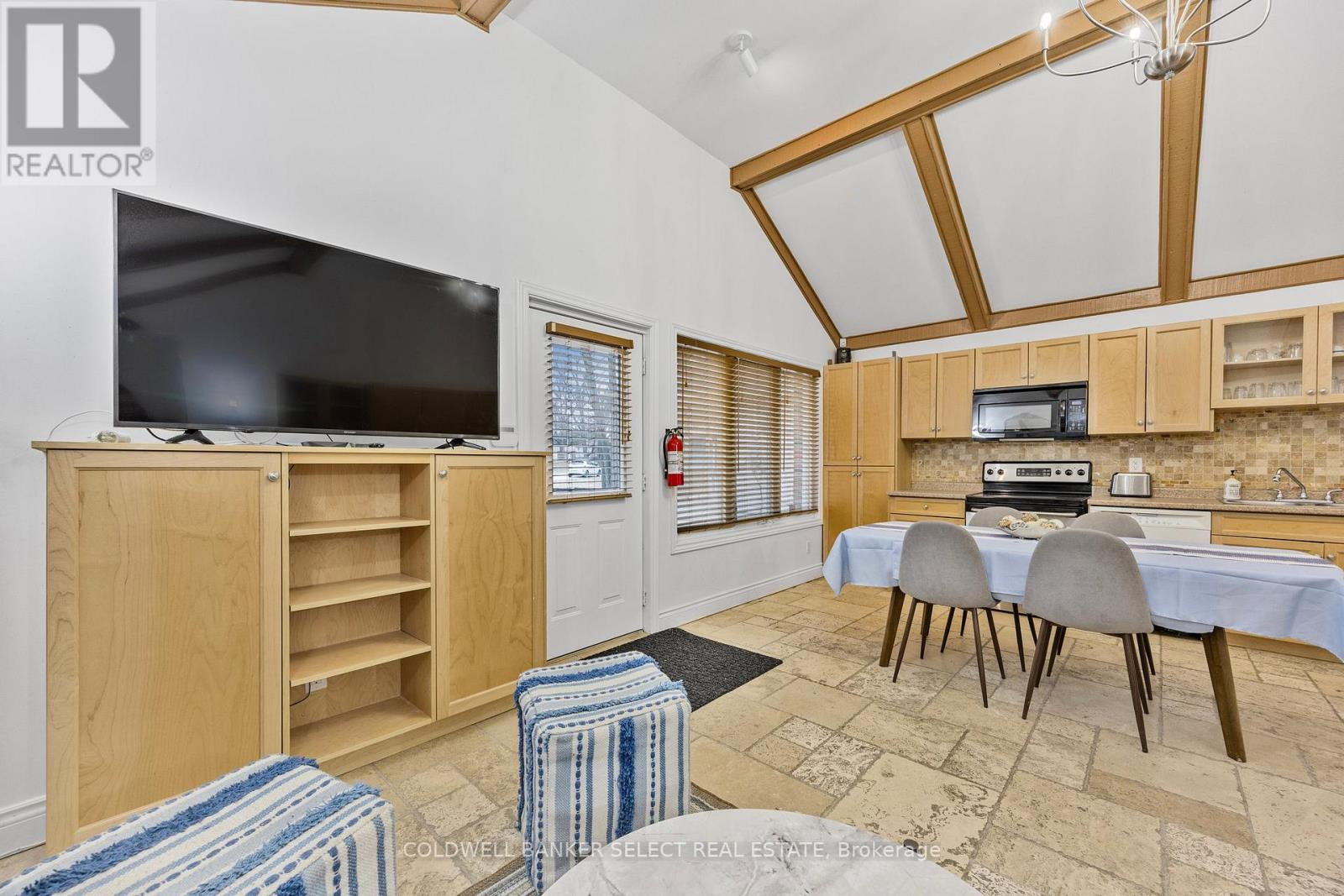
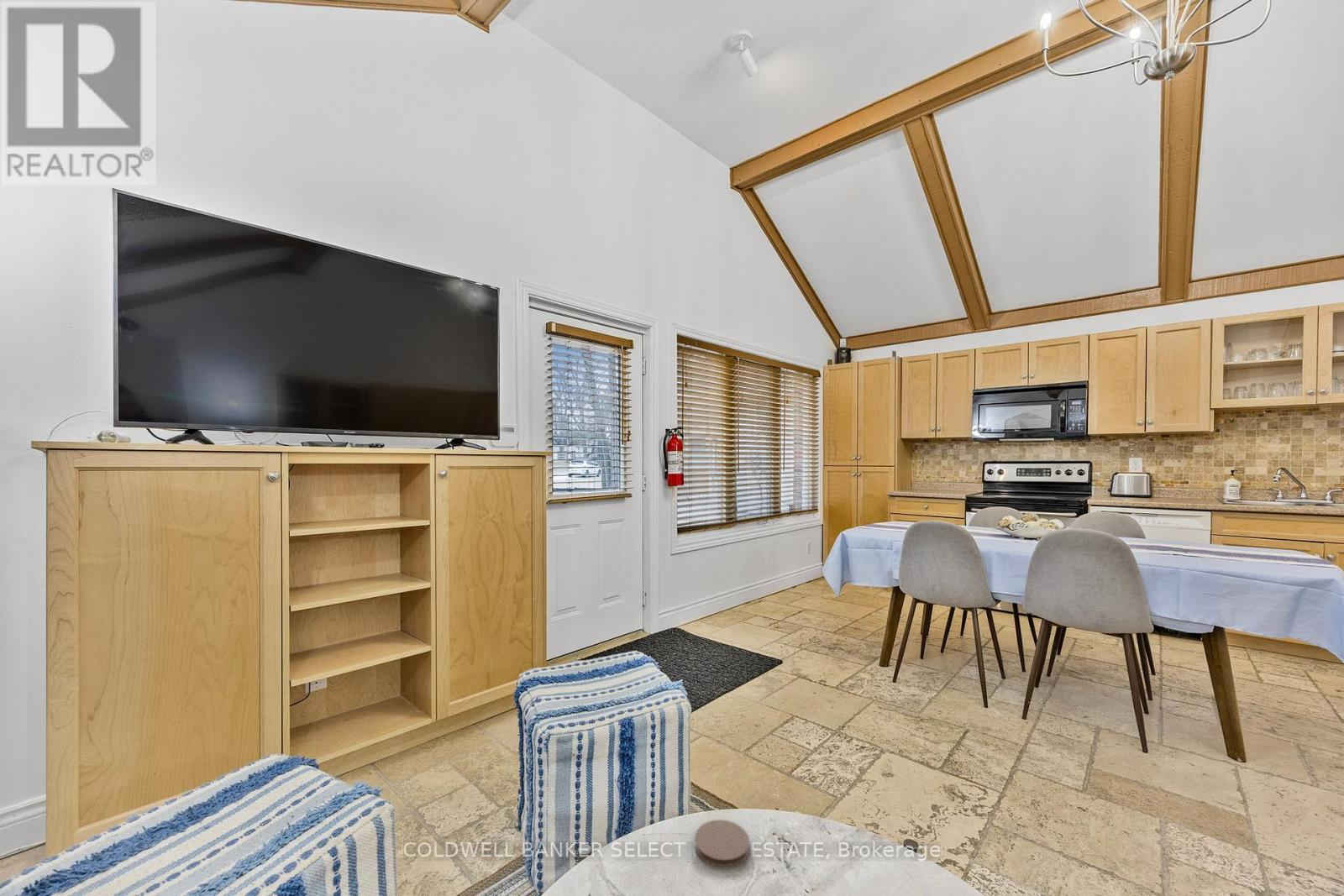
+ coaster [694,819,750,867]
